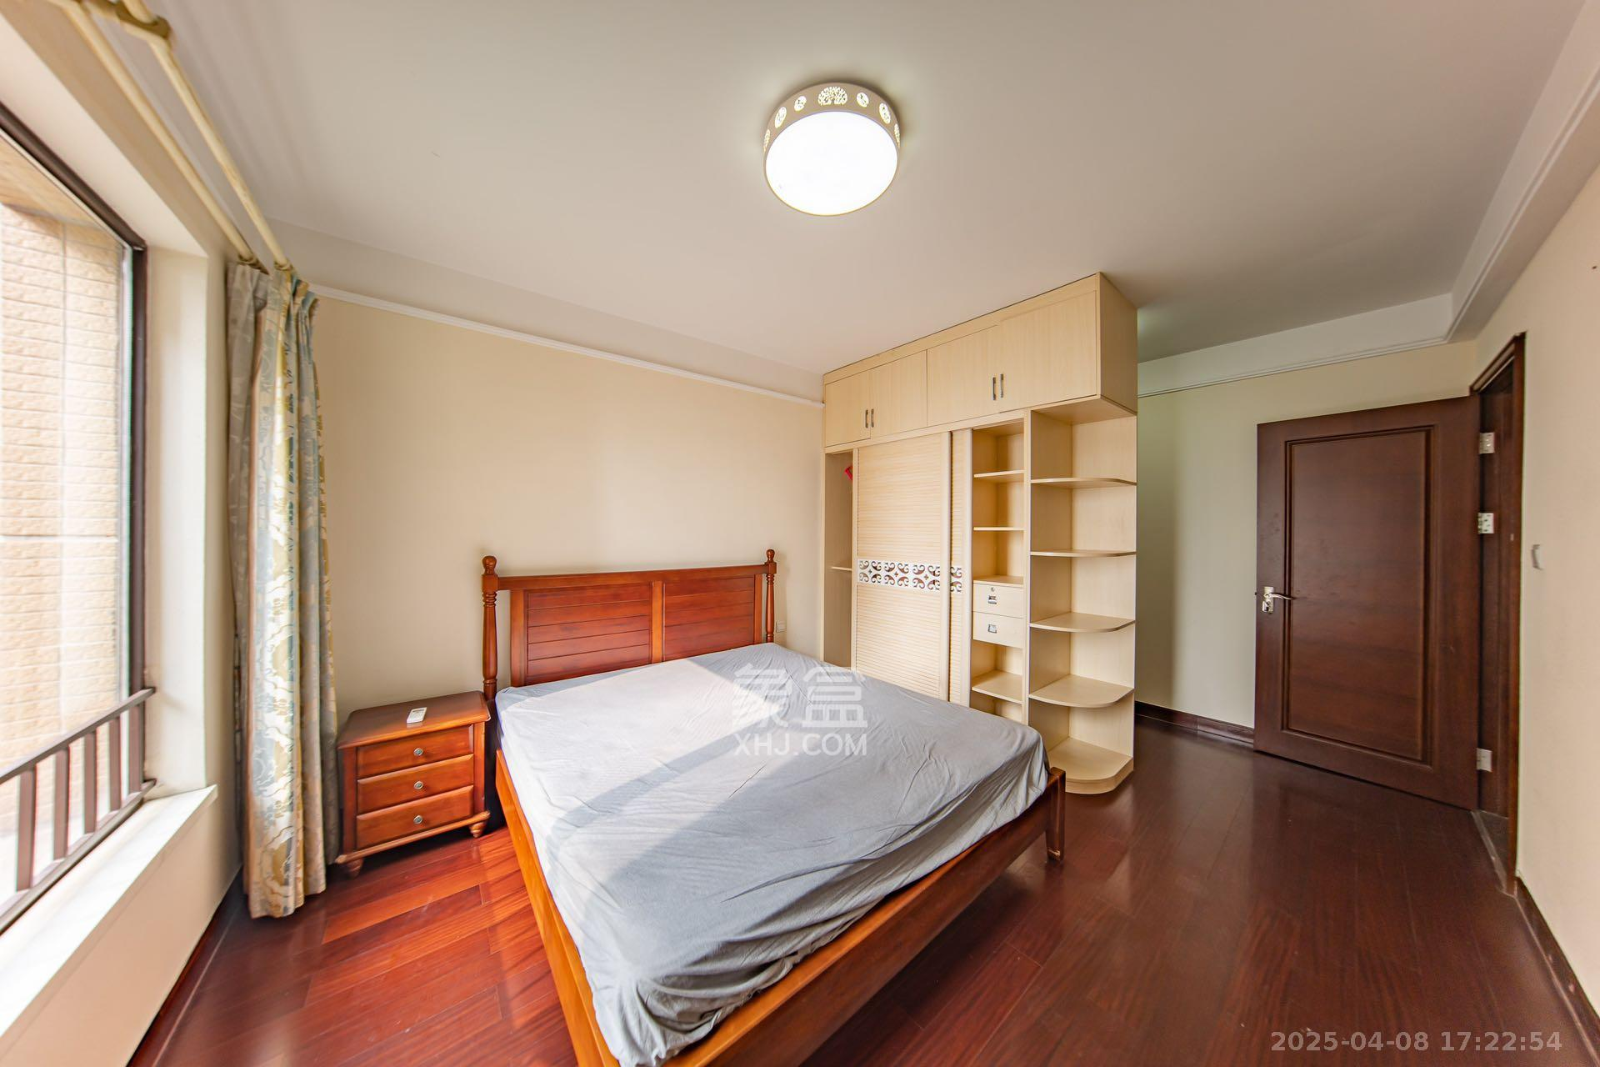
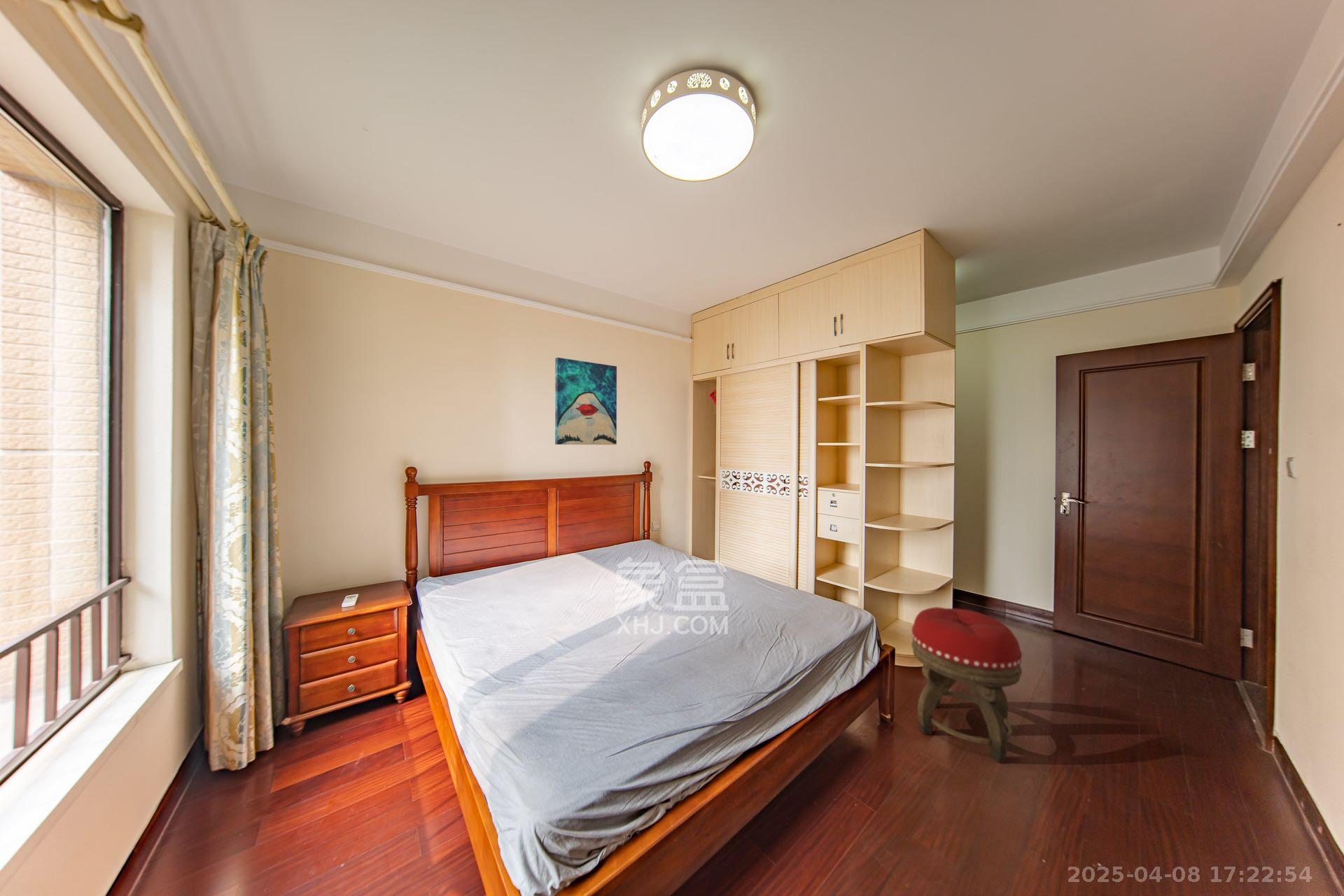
+ footstool [911,606,1023,764]
+ wall art [554,357,617,445]
